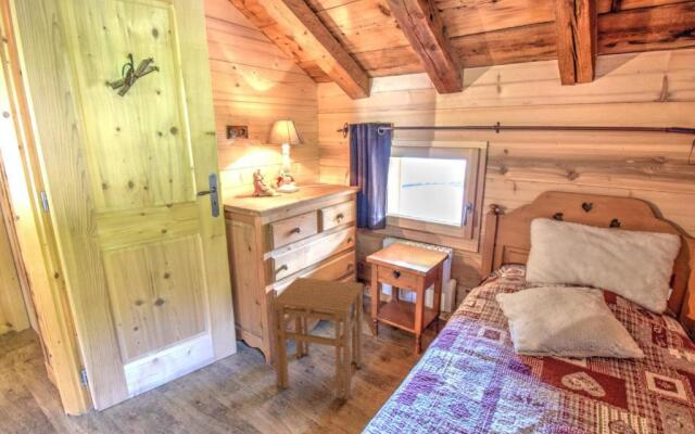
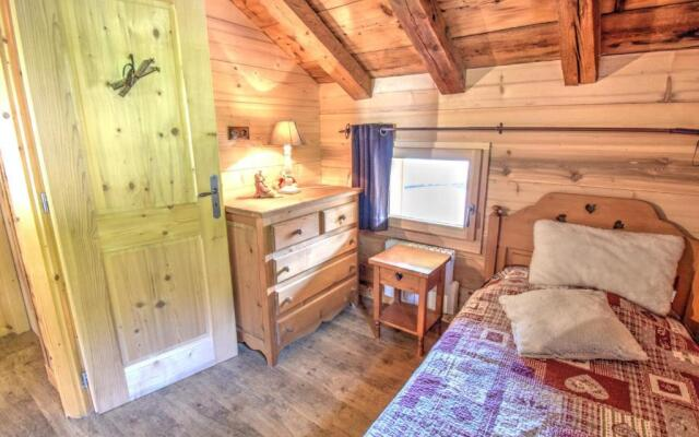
- stool [270,276,364,401]
